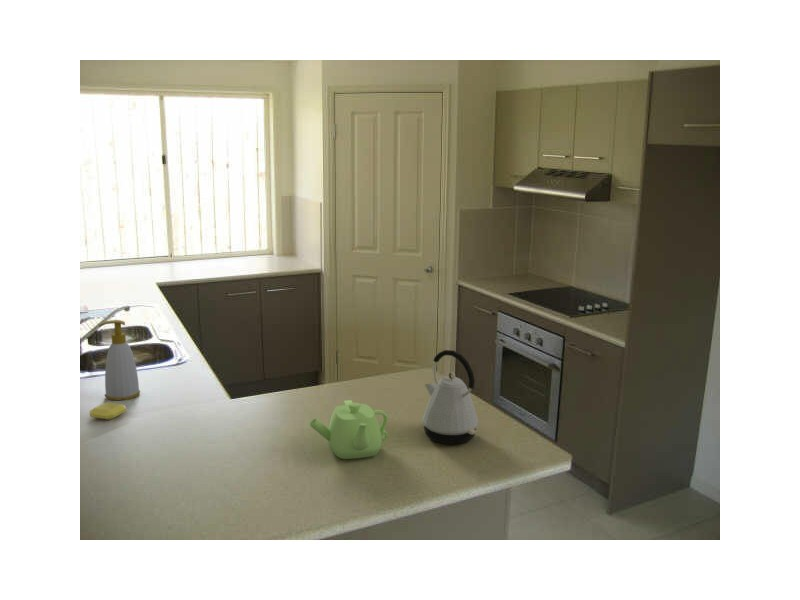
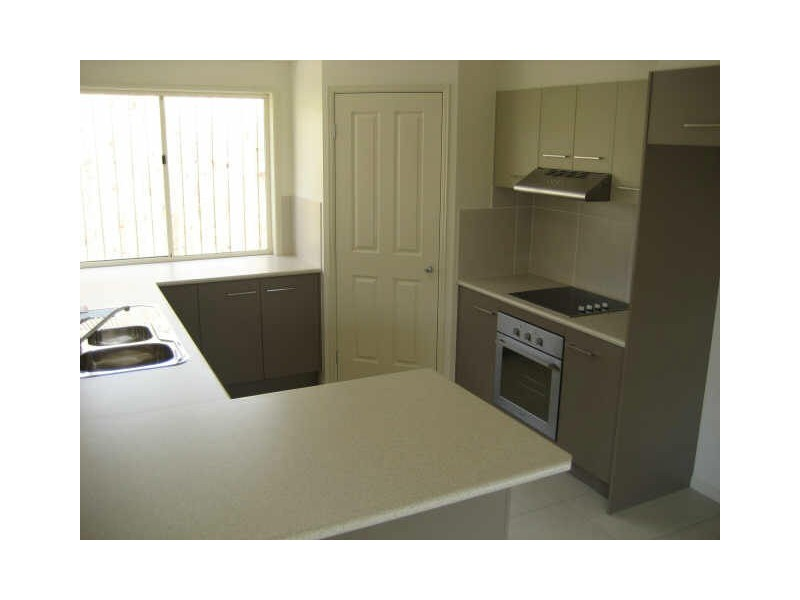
- soap bar [89,401,127,421]
- kettle [421,349,479,445]
- soap bottle [97,319,141,401]
- teapot [308,399,389,460]
